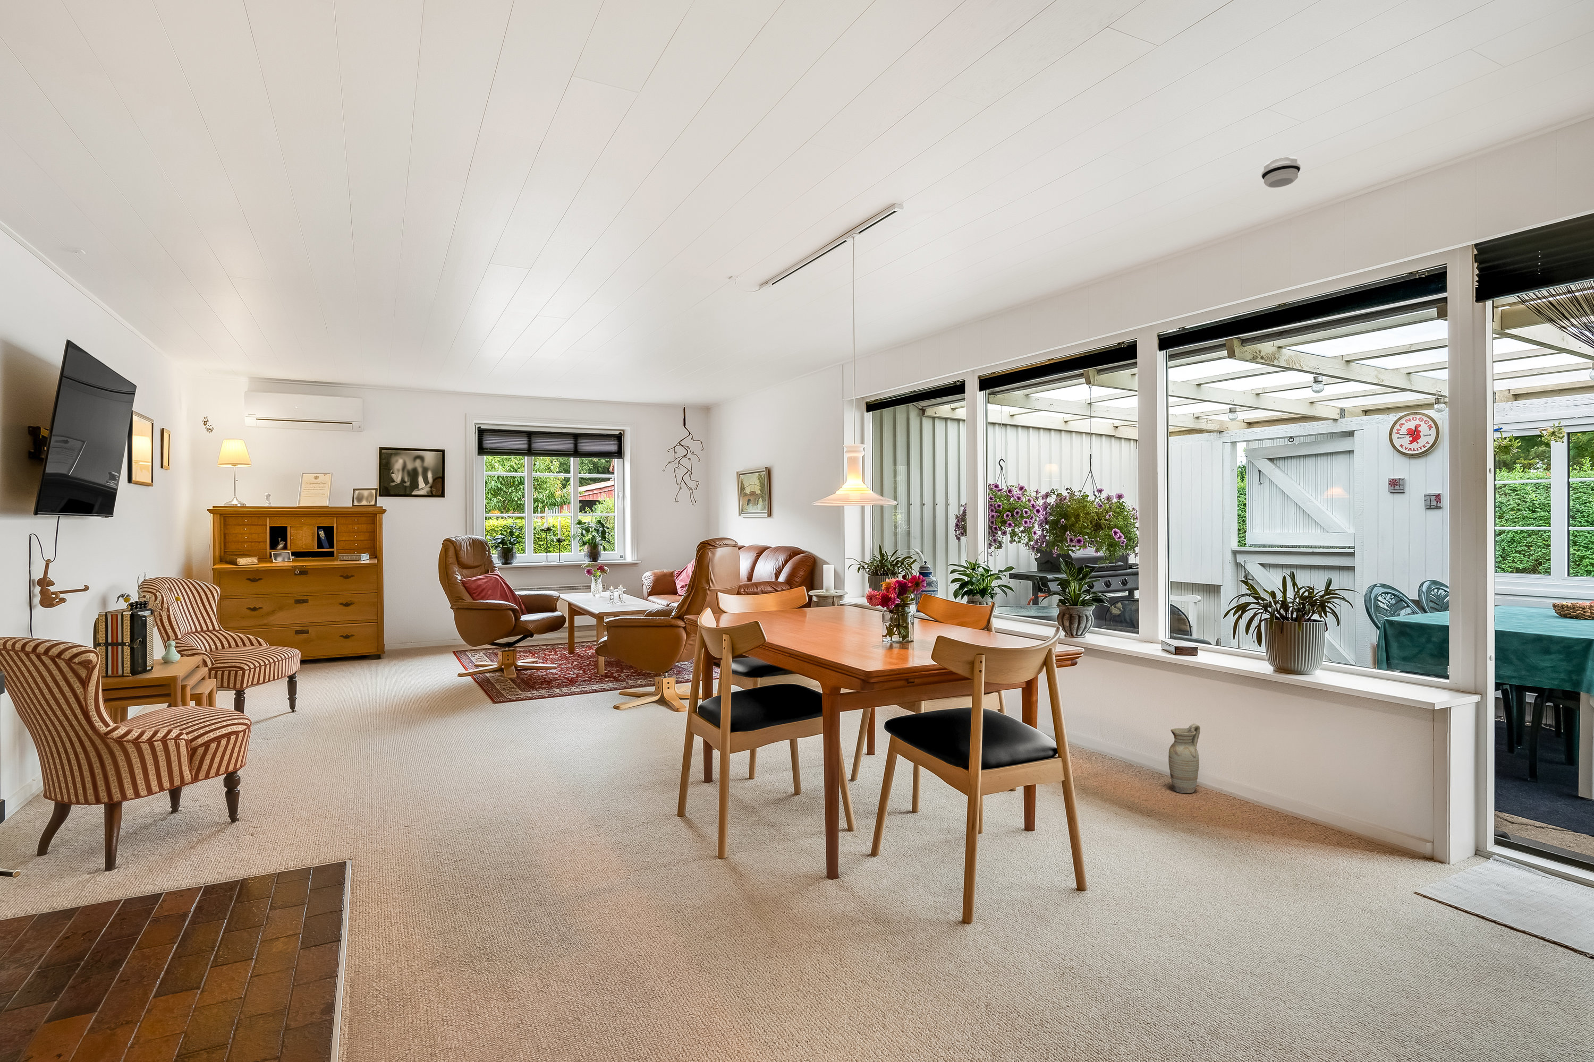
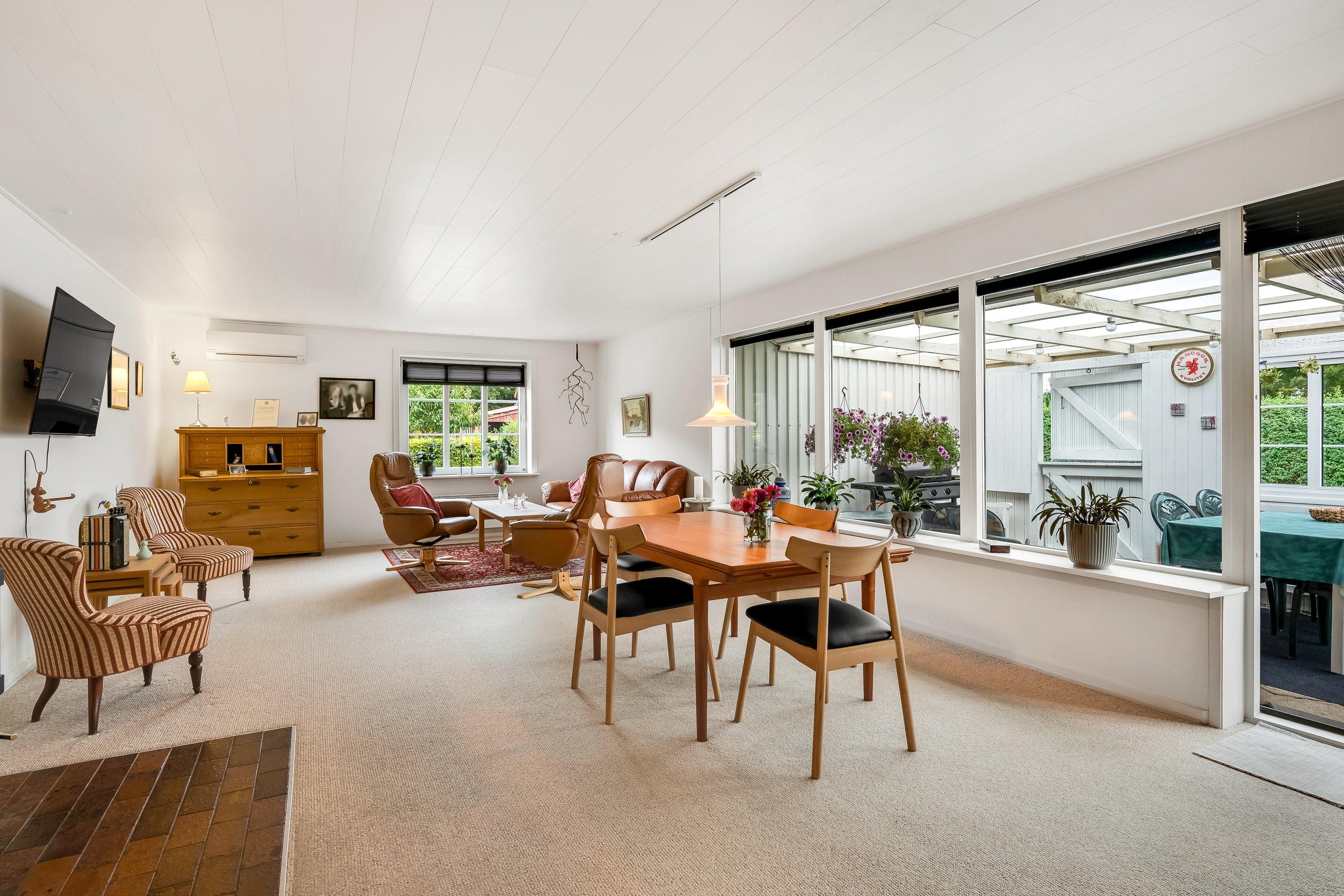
- ceramic jug [1168,723,1200,794]
- smoke detector [1261,156,1301,188]
